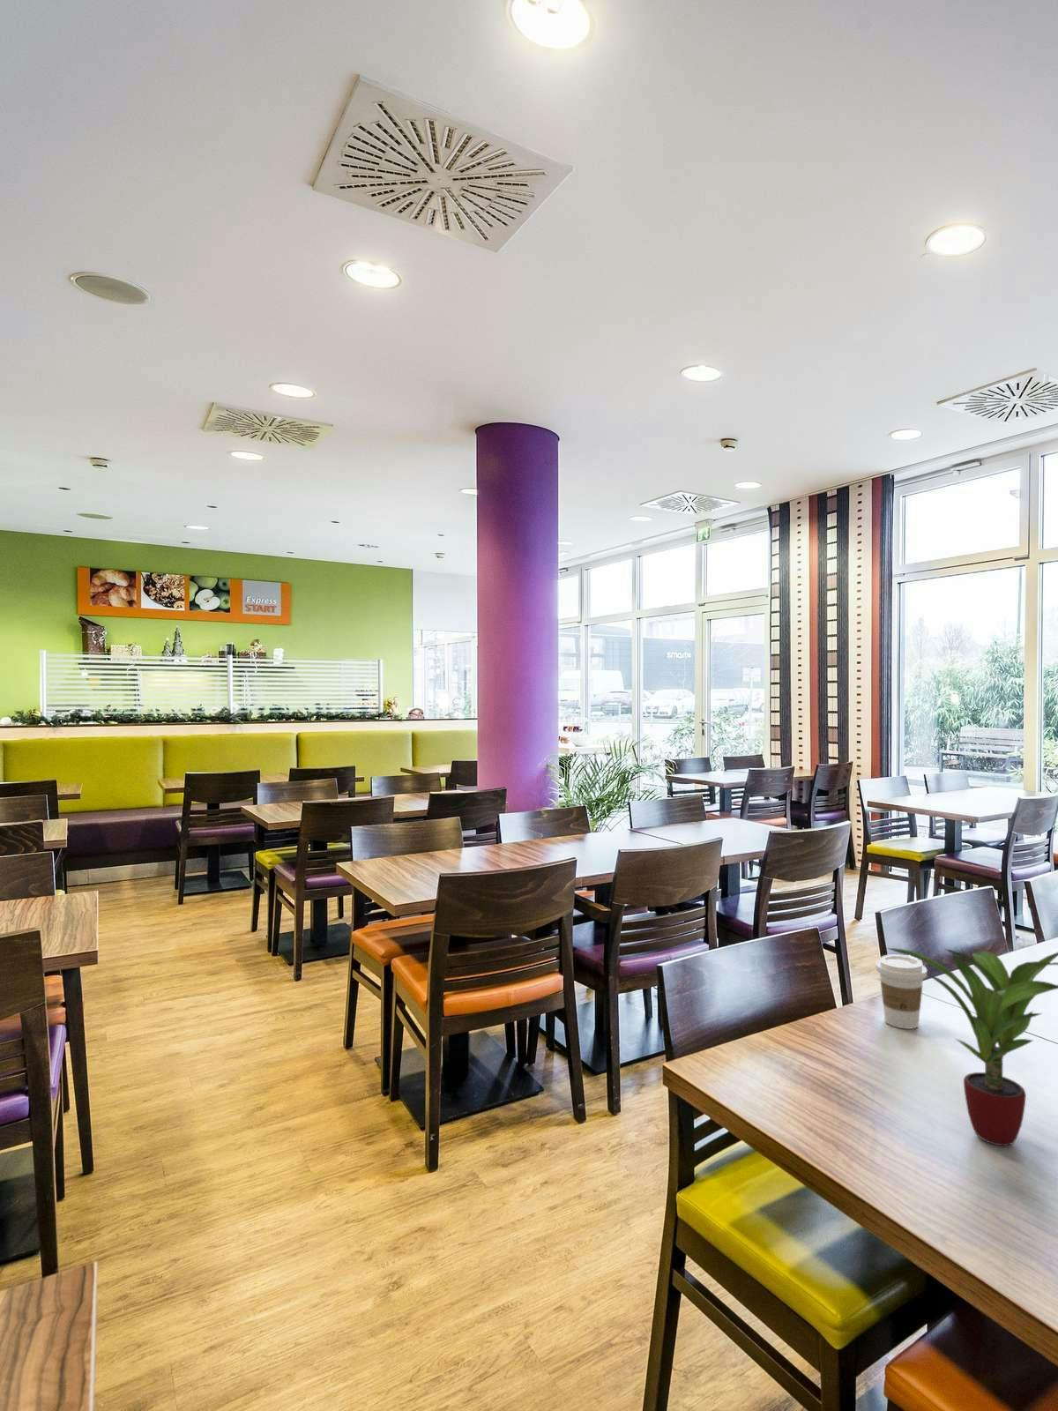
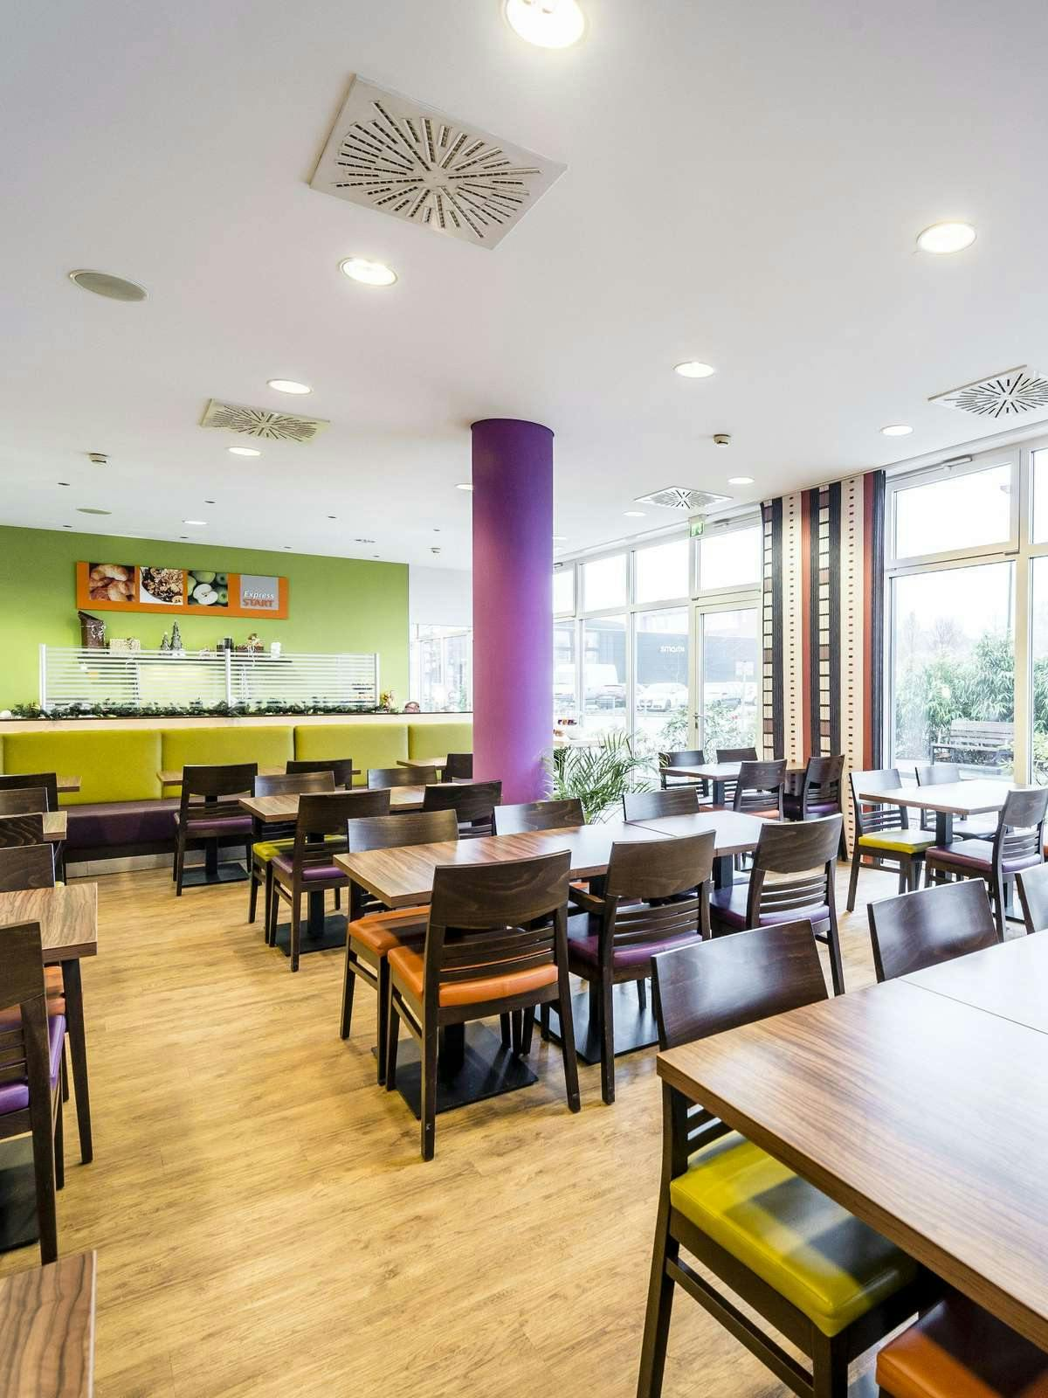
- potted plant [886,947,1058,1147]
- coffee cup [875,953,928,1030]
